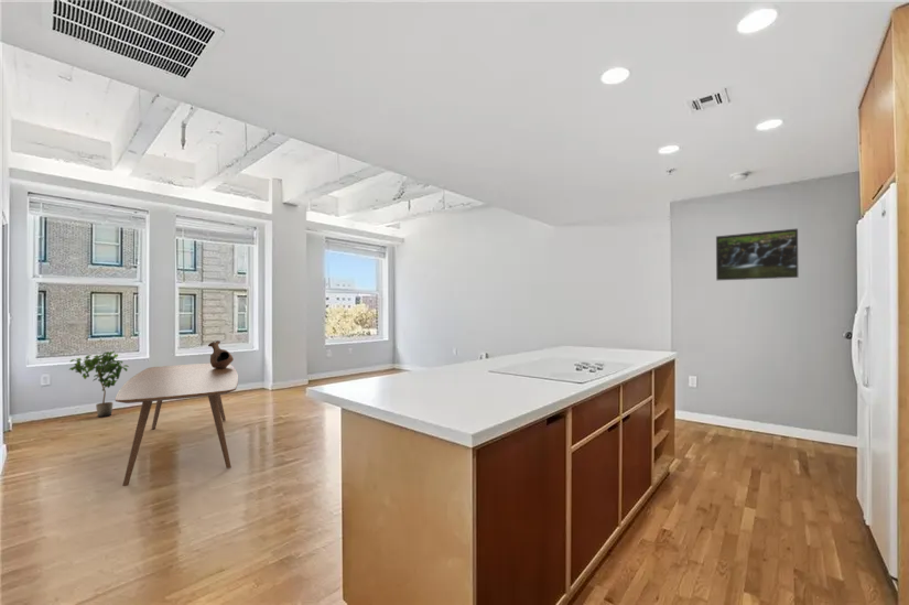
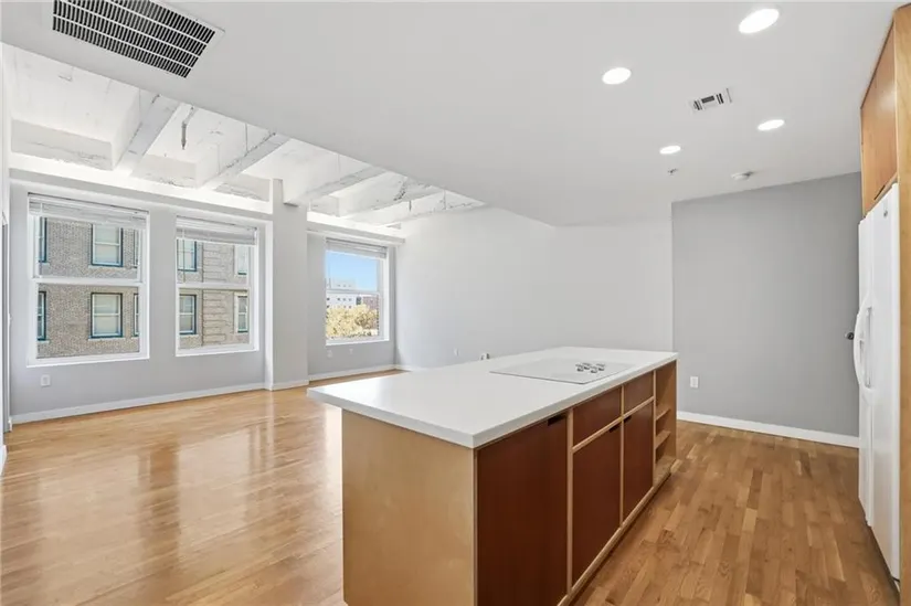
- ceramic jug [207,339,235,368]
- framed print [715,227,799,281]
- potted plant [68,350,130,418]
- dining table [115,363,239,487]
